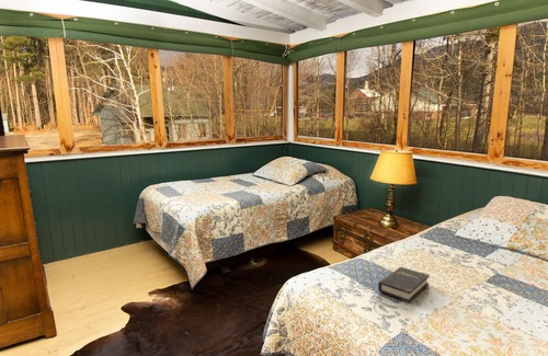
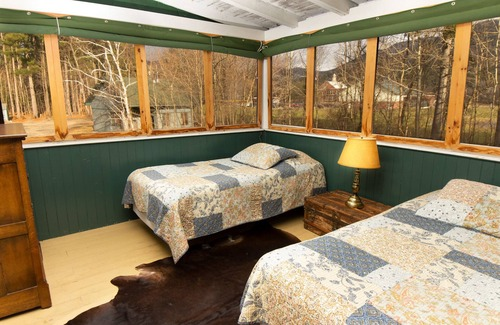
- hardback book [377,266,430,303]
